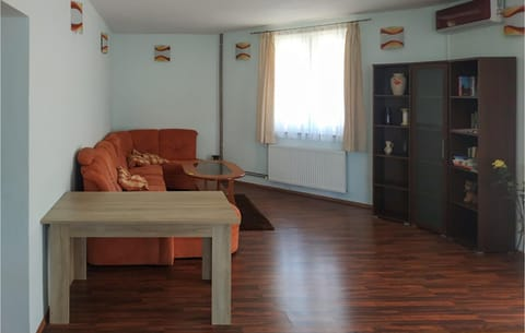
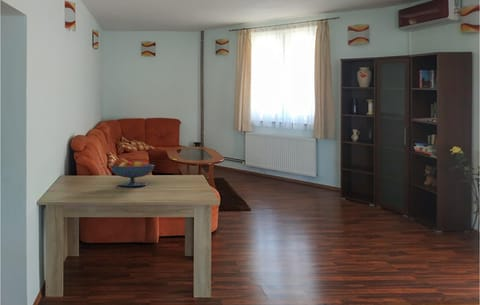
+ fruit bowl [109,157,155,187]
